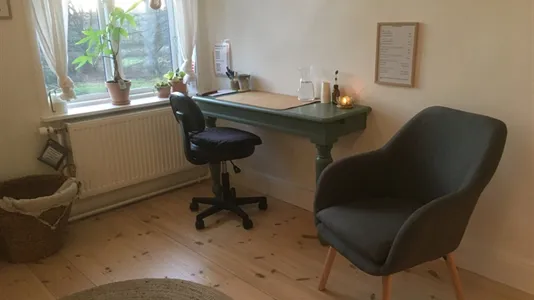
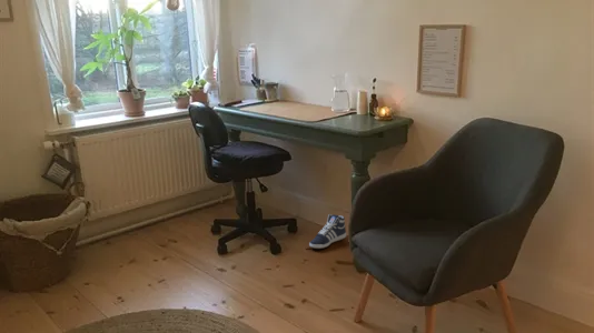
+ sneaker [308,213,347,250]
